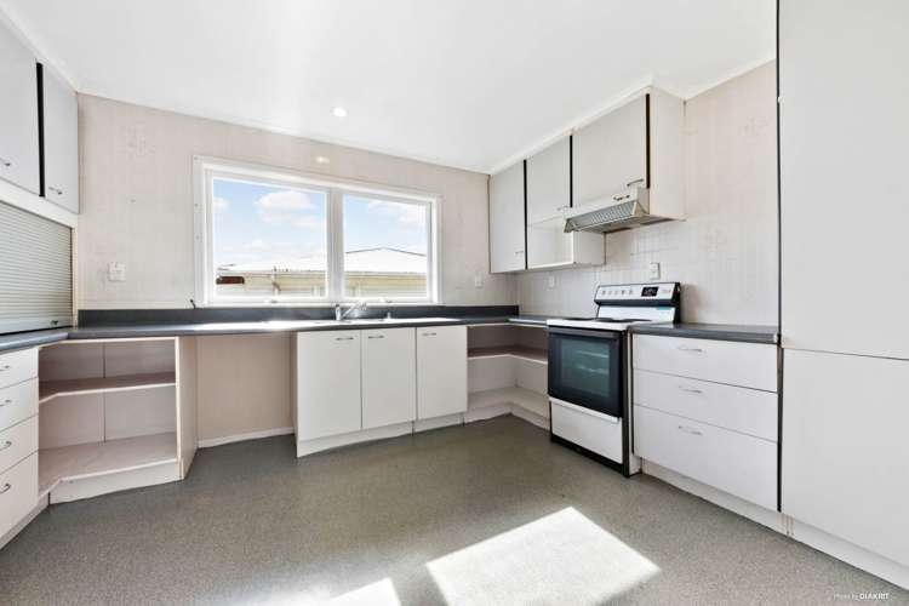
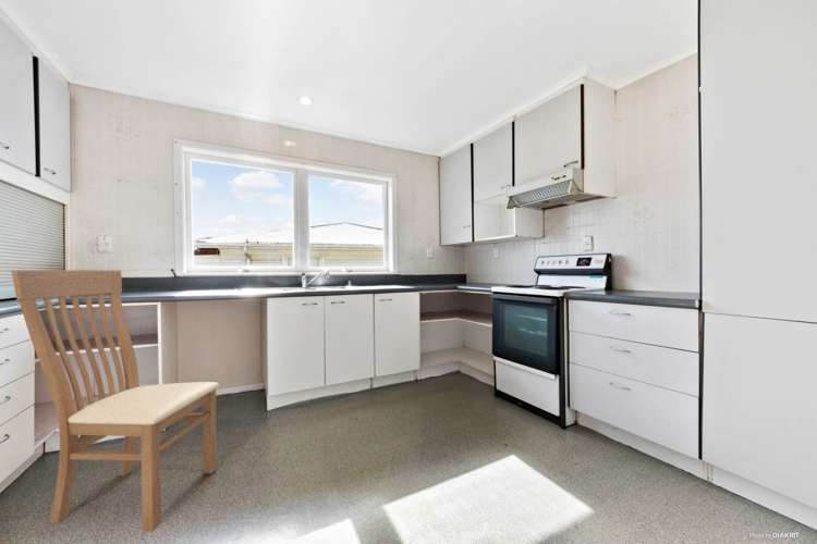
+ chair [10,270,221,533]
